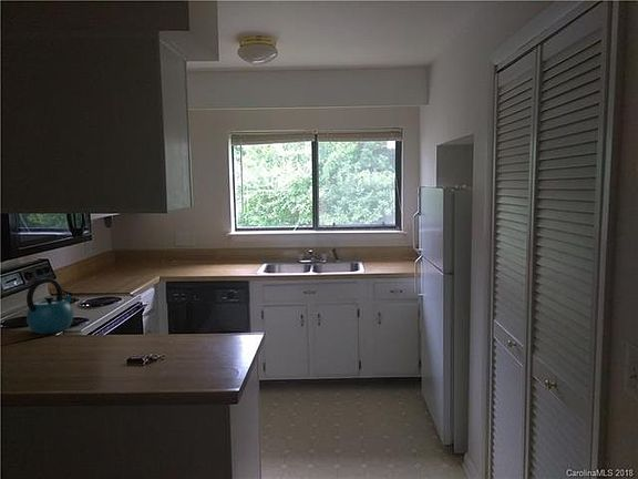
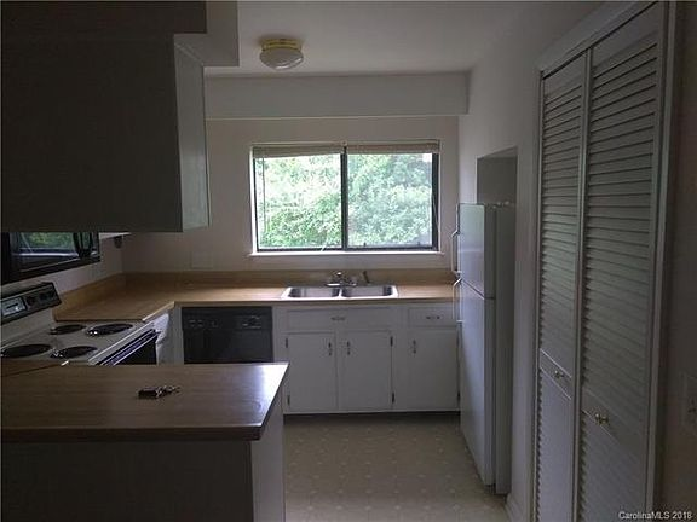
- kettle [25,277,75,335]
